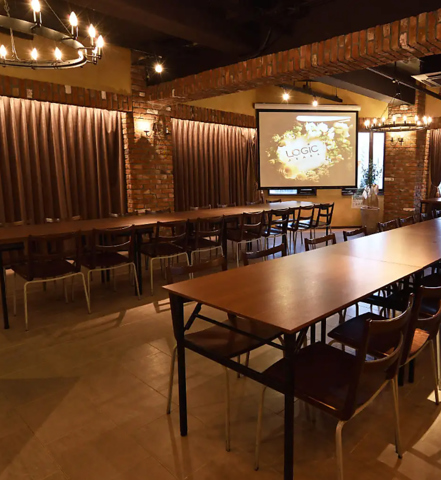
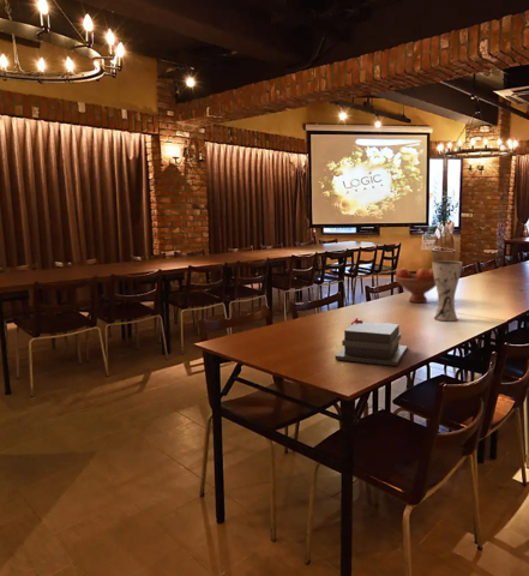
+ fruit bowl [392,268,437,304]
+ vase [431,260,463,322]
+ book [333,317,409,367]
